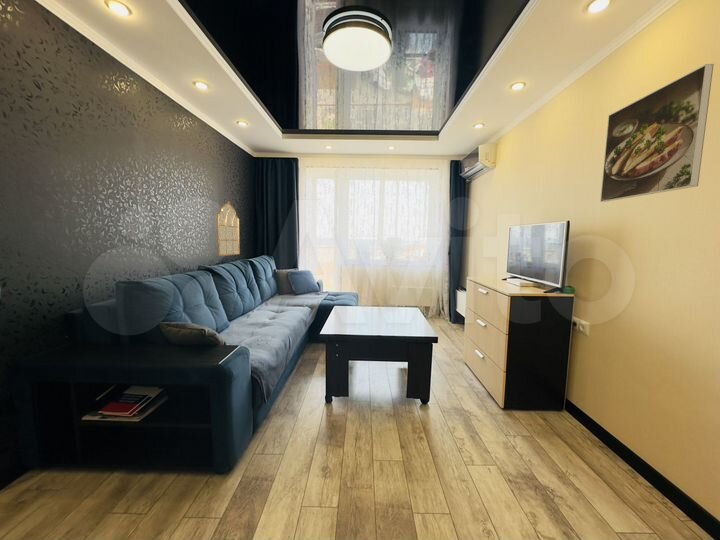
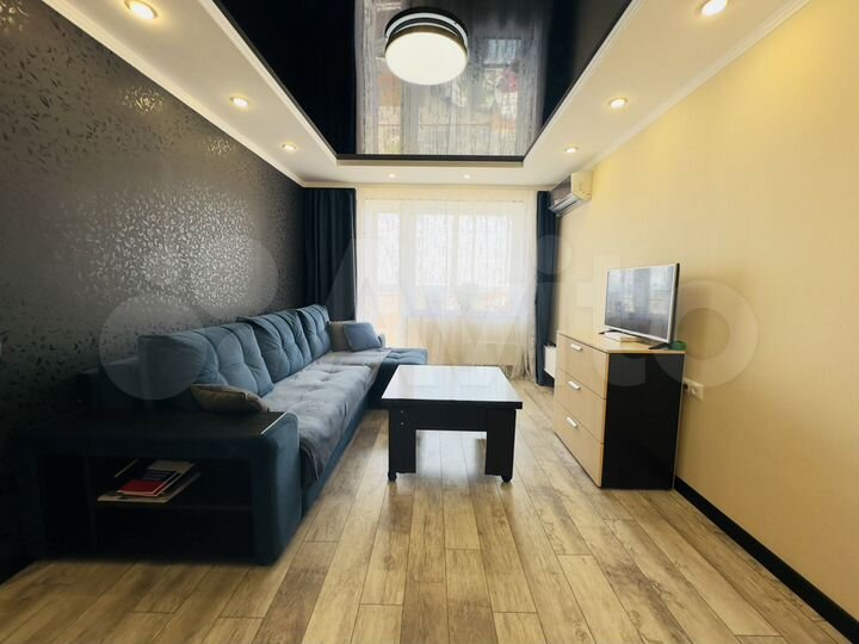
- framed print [599,63,715,203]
- mirror [216,200,241,257]
